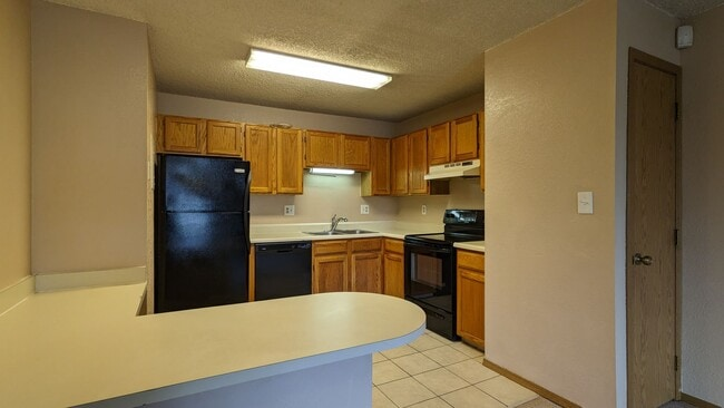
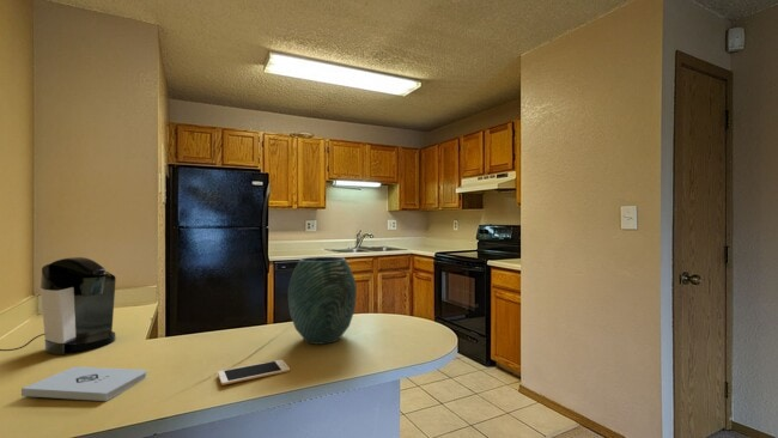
+ cell phone [217,359,291,387]
+ vase [287,256,358,346]
+ coffee maker [0,256,117,357]
+ notepad [20,365,148,402]
